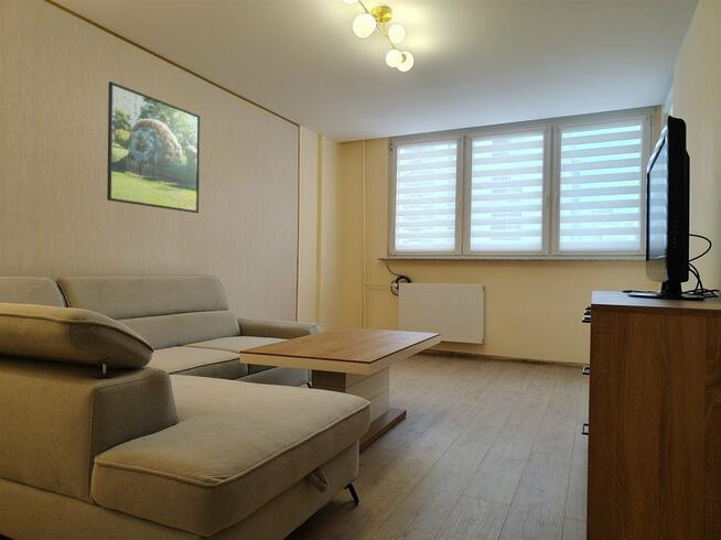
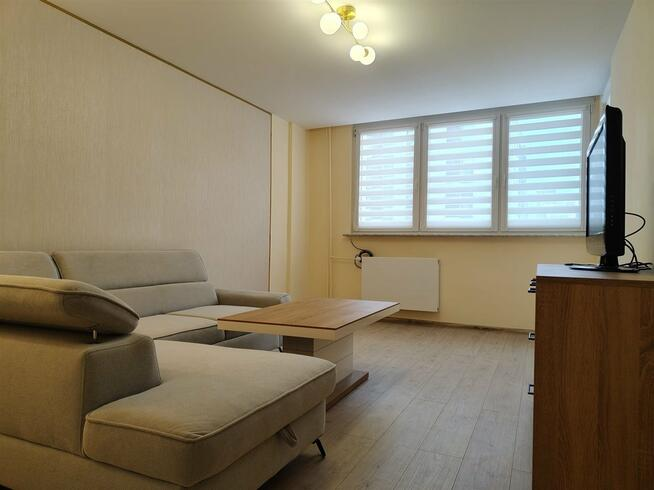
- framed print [106,80,201,214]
